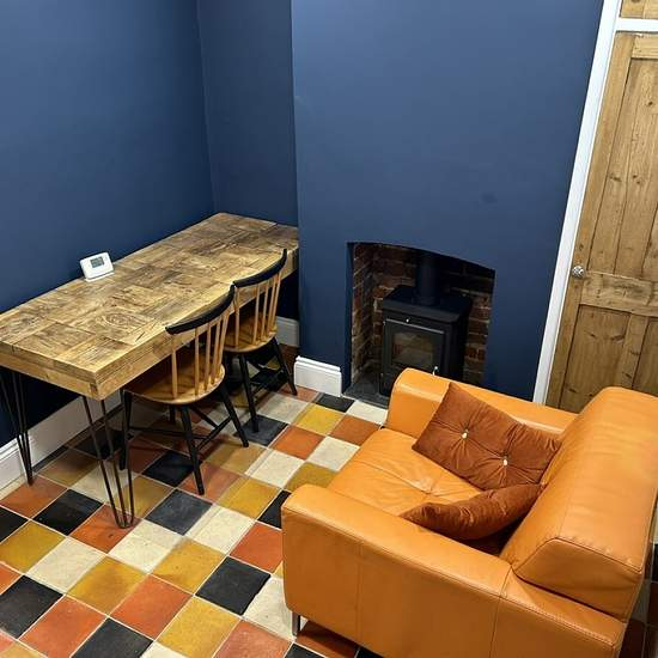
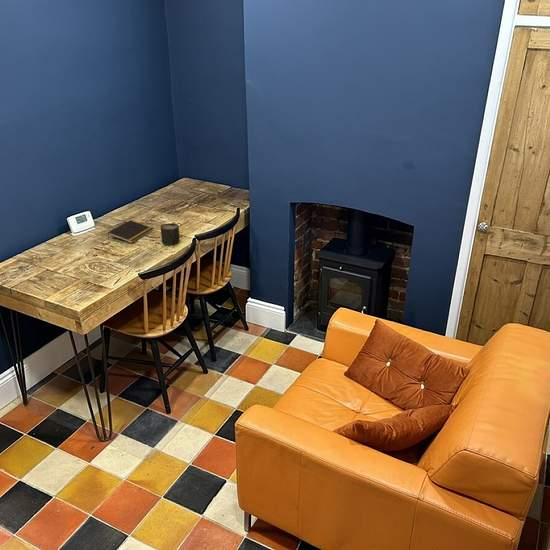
+ mug [159,222,180,246]
+ notepad [107,219,154,244]
